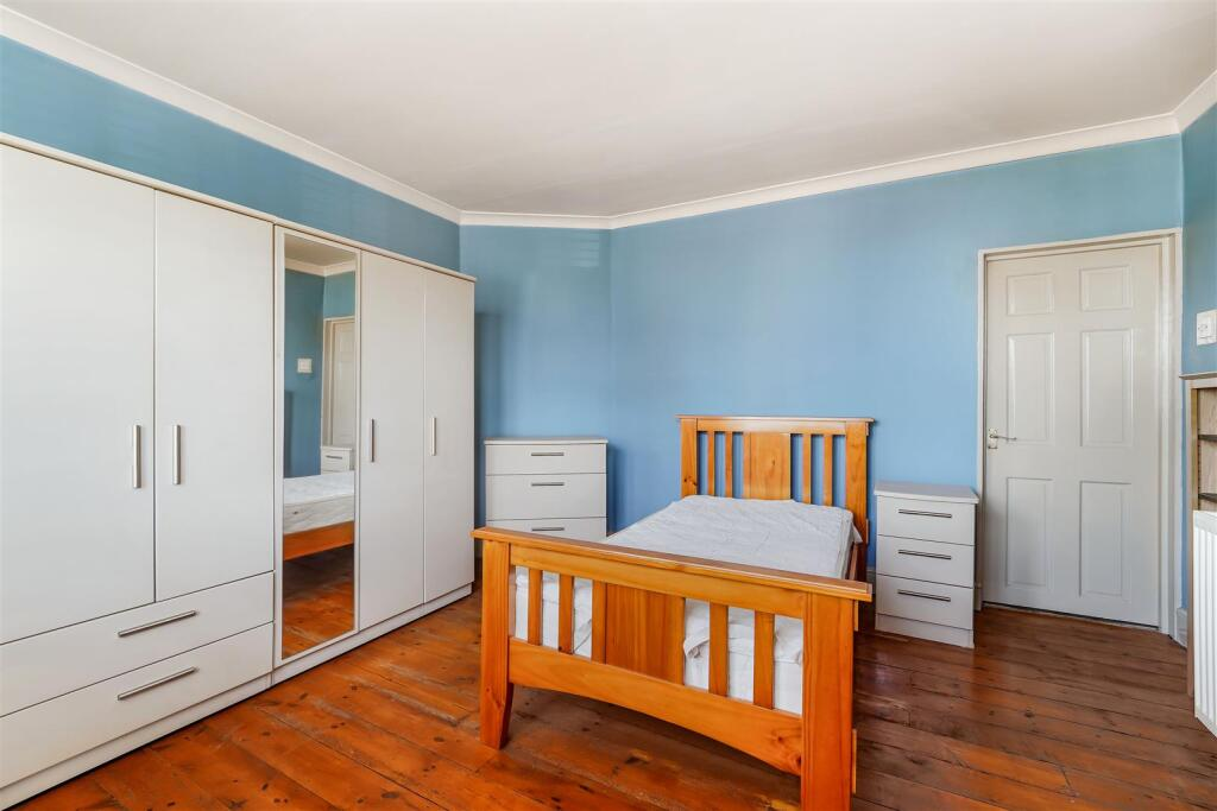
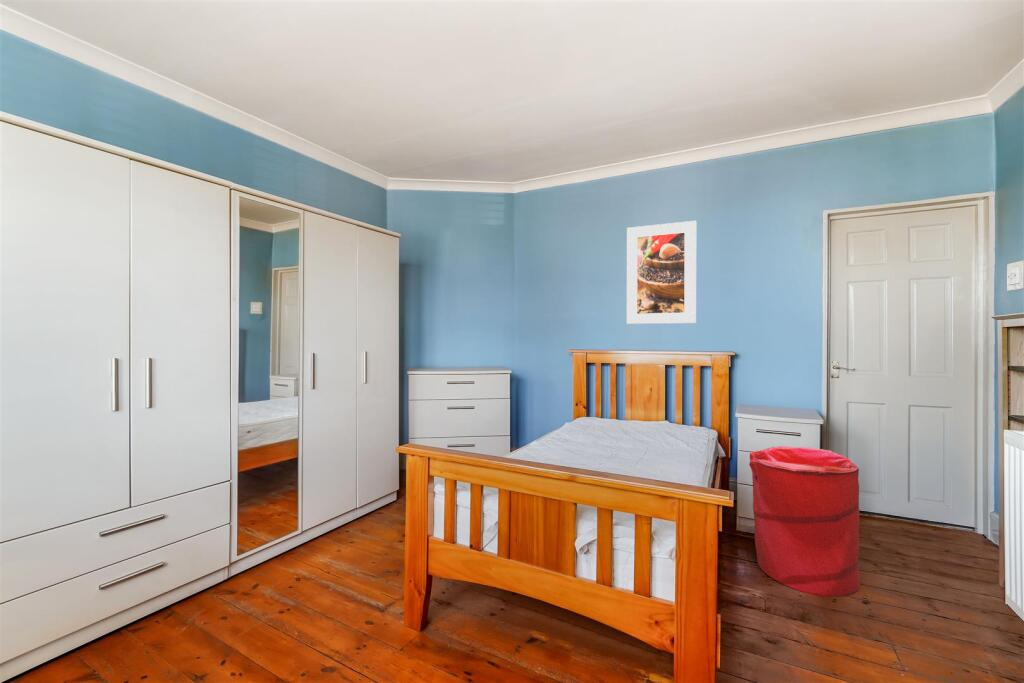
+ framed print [626,220,697,325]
+ laundry hamper [748,445,861,598]
